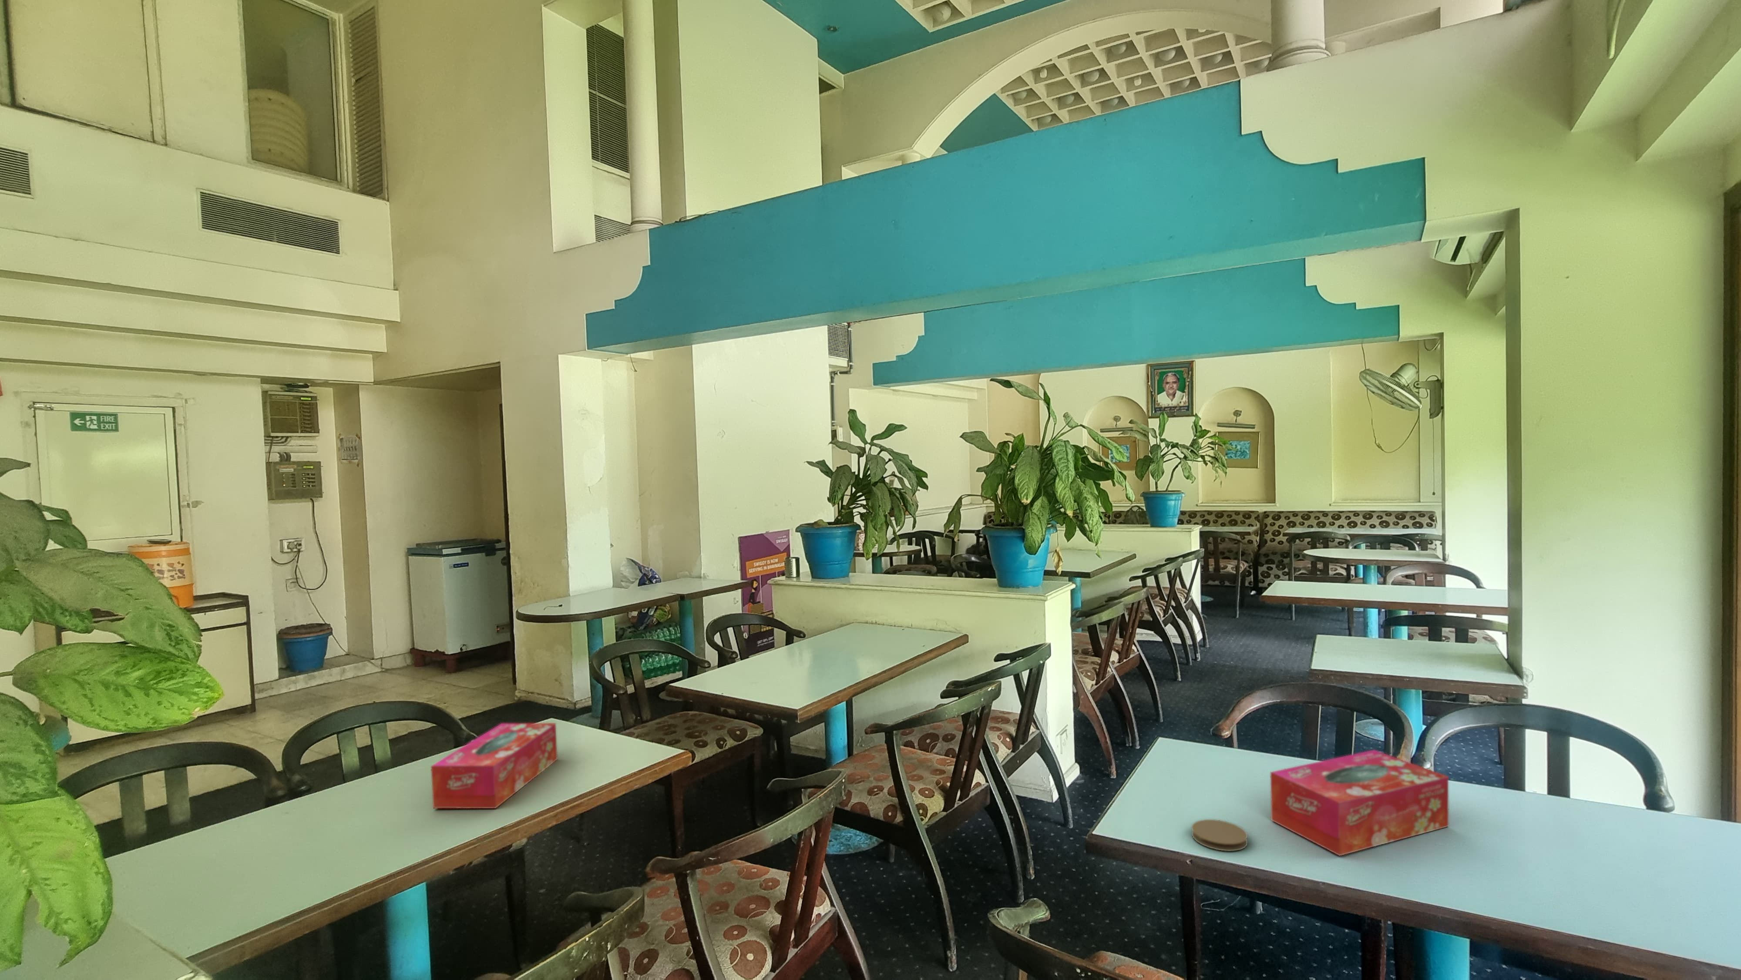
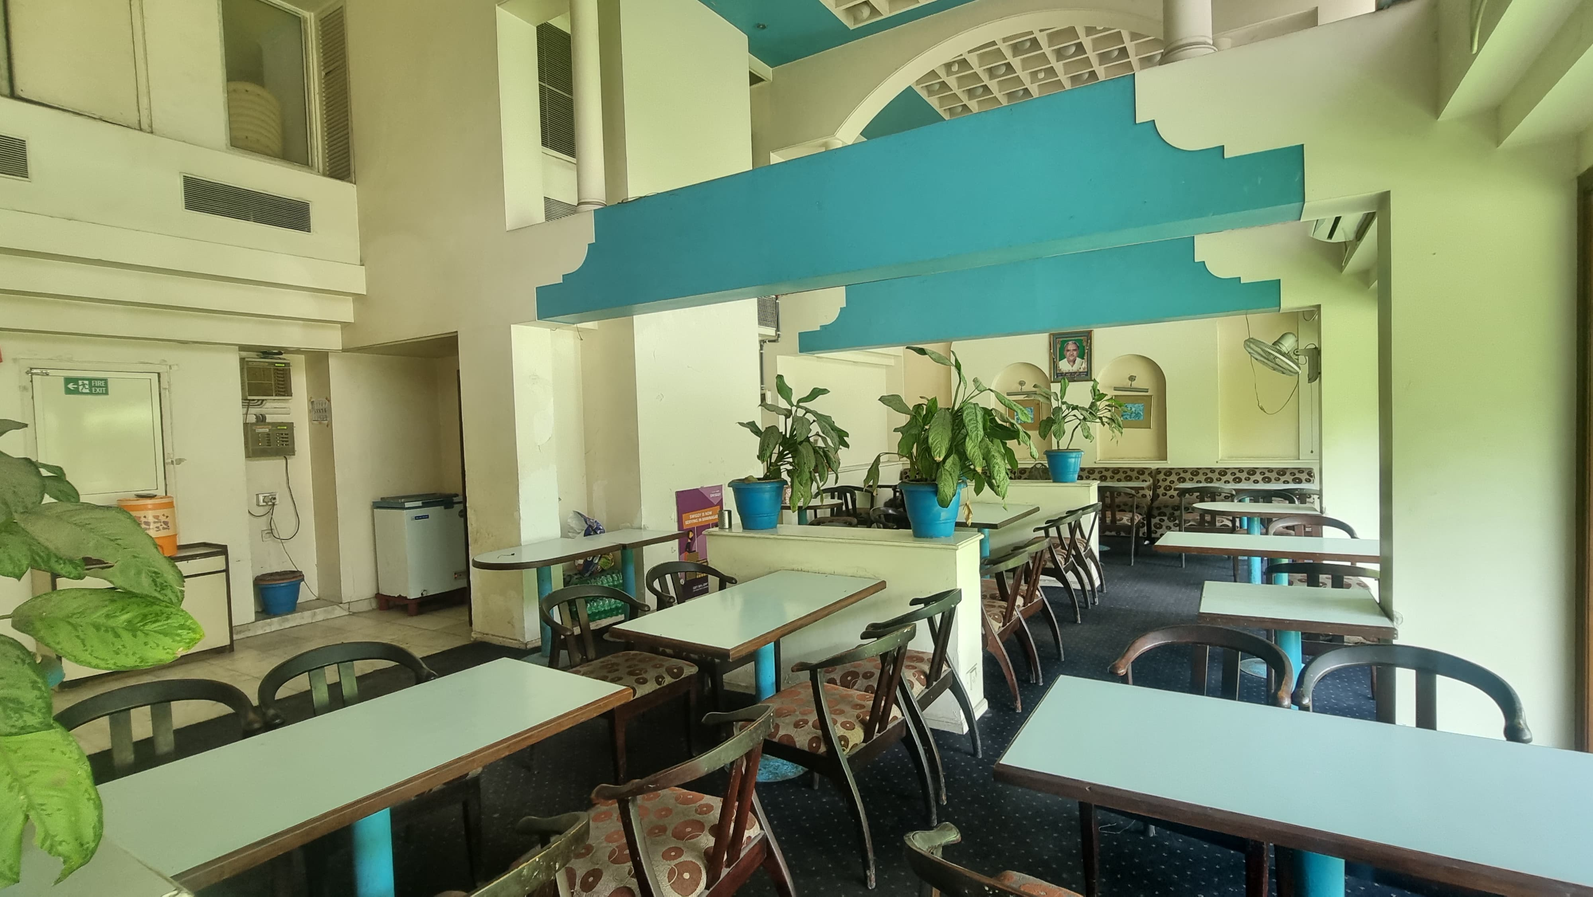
- coaster [1191,819,1248,852]
- tissue box [430,722,558,809]
- tissue box [1270,749,1449,857]
